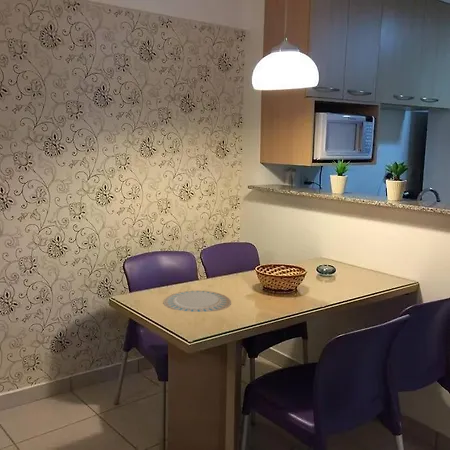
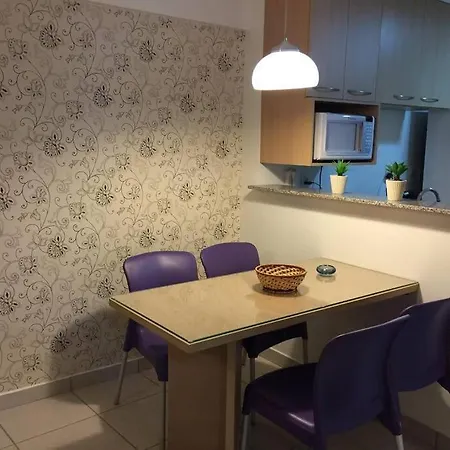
- chinaware [163,290,232,313]
